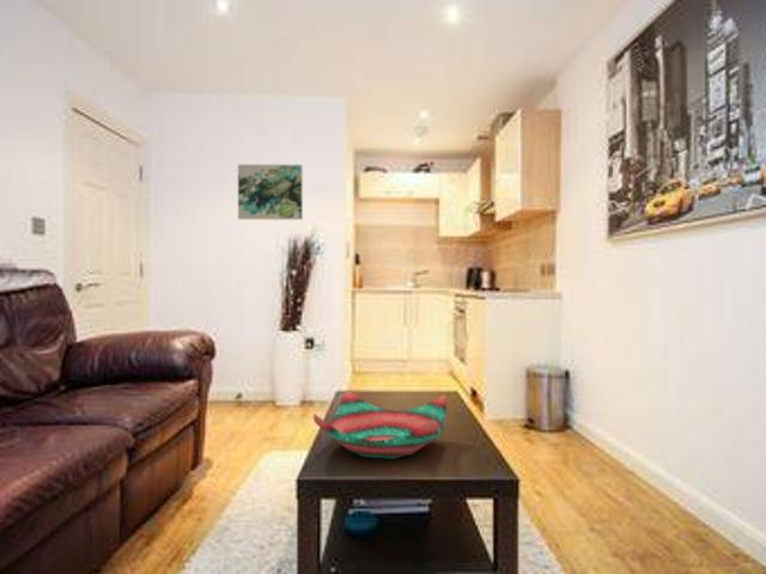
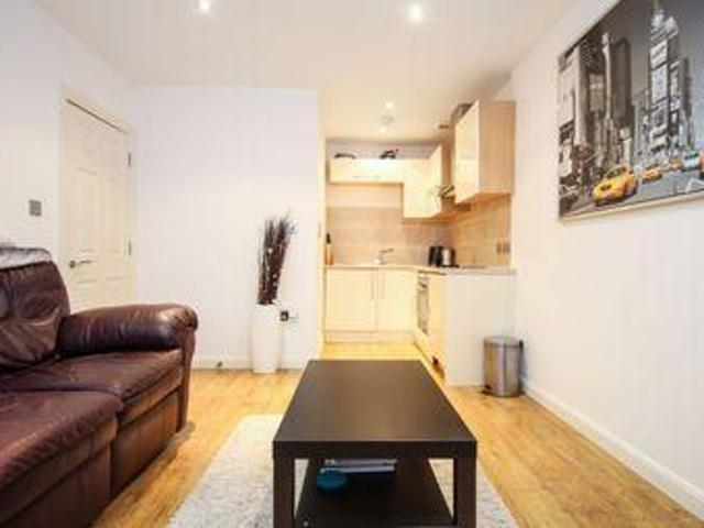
- wall art [237,164,304,221]
- decorative bowl [312,390,448,460]
